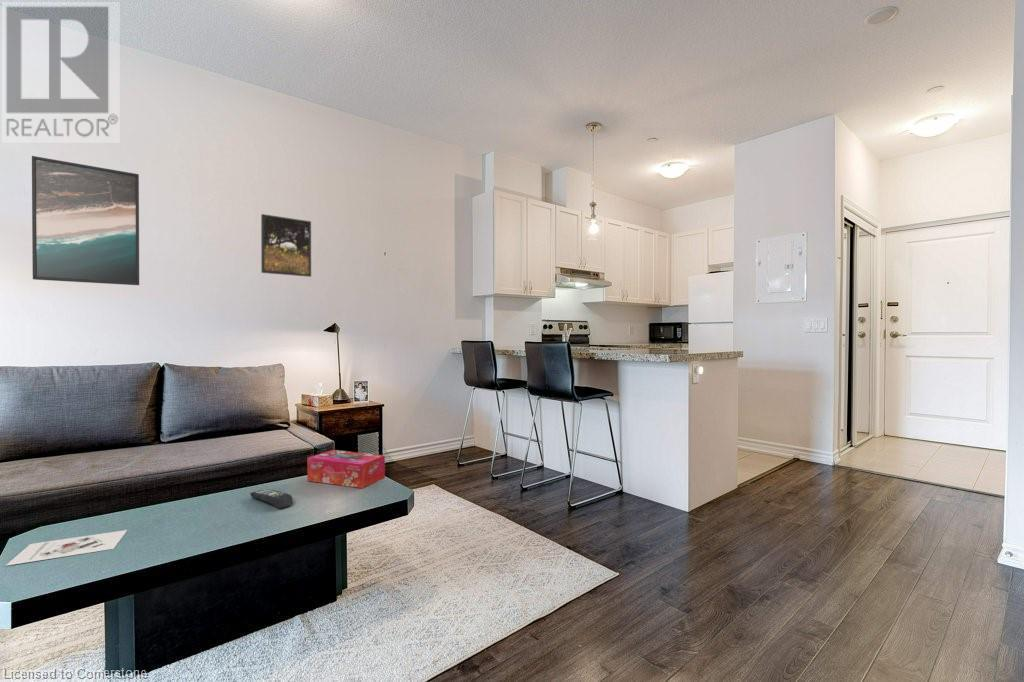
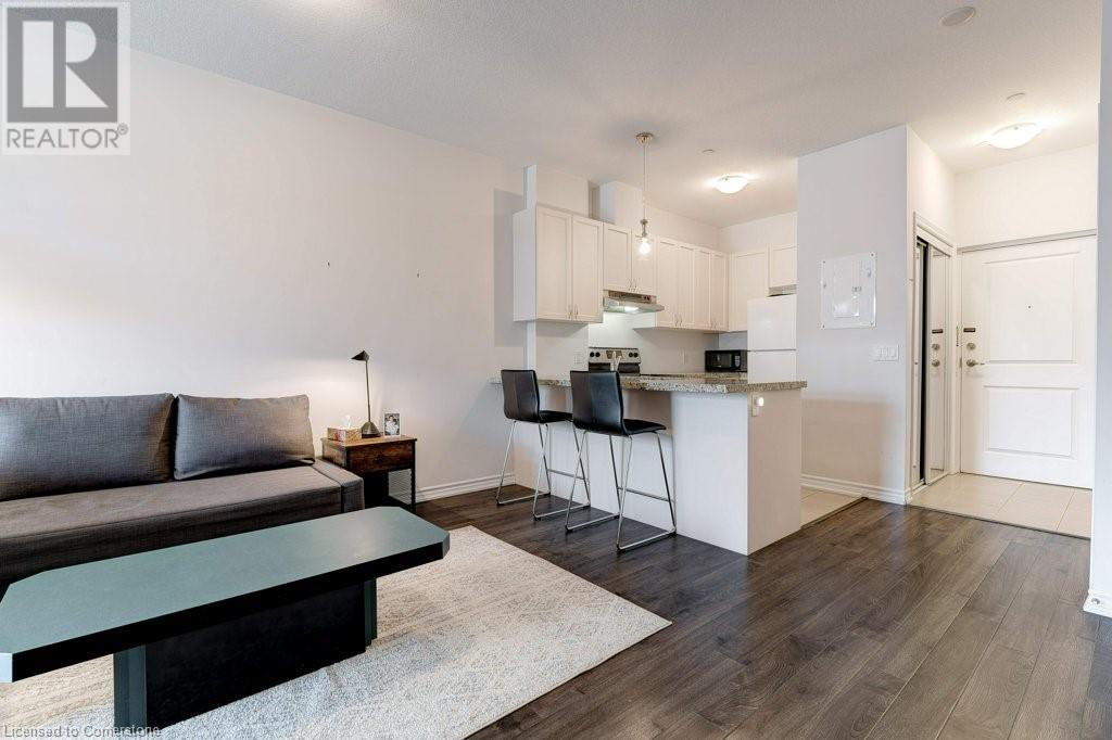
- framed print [31,155,140,286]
- remote control [249,488,294,510]
- tissue box [306,449,386,489]
- architectural model [4,529,128,567]
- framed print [260,213,312,278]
